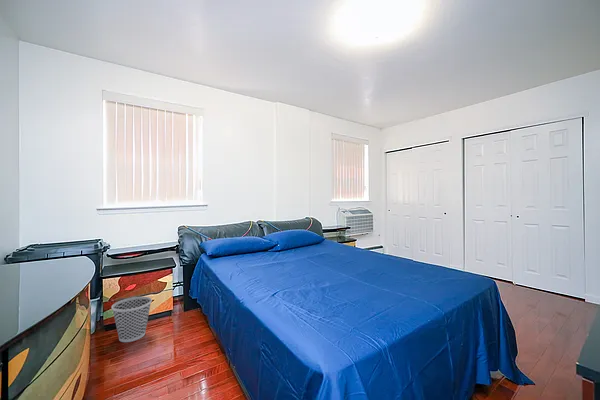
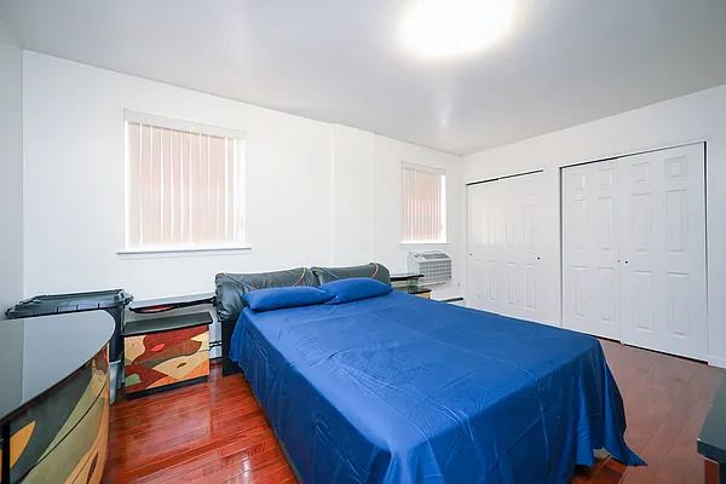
- wastebasket [111,296,153,343]
